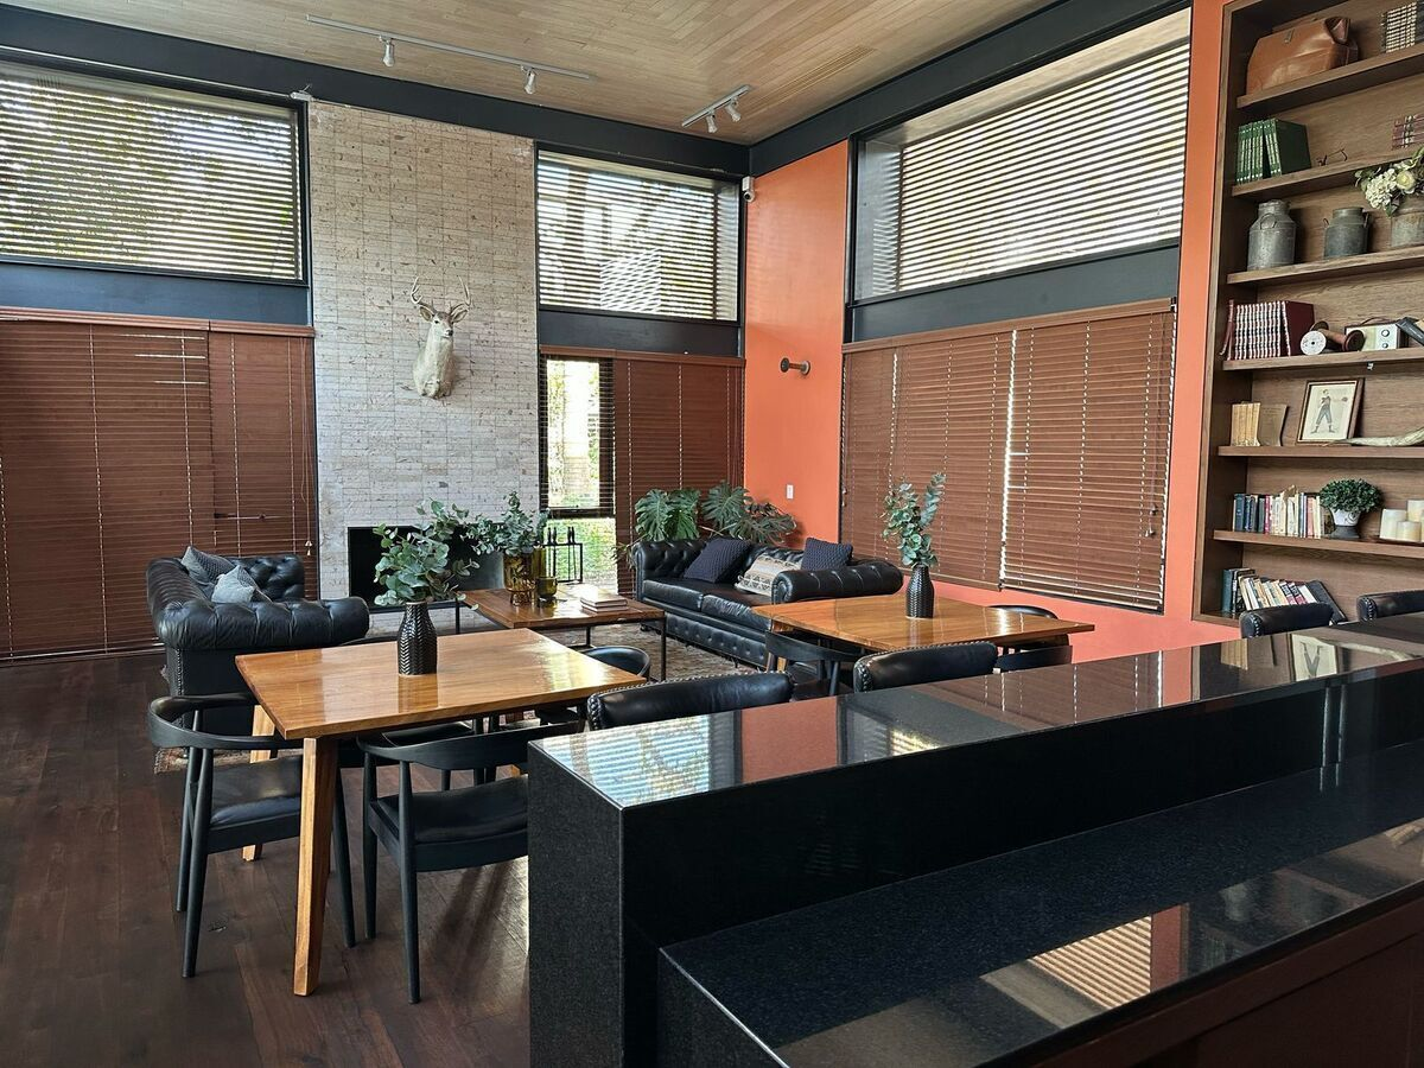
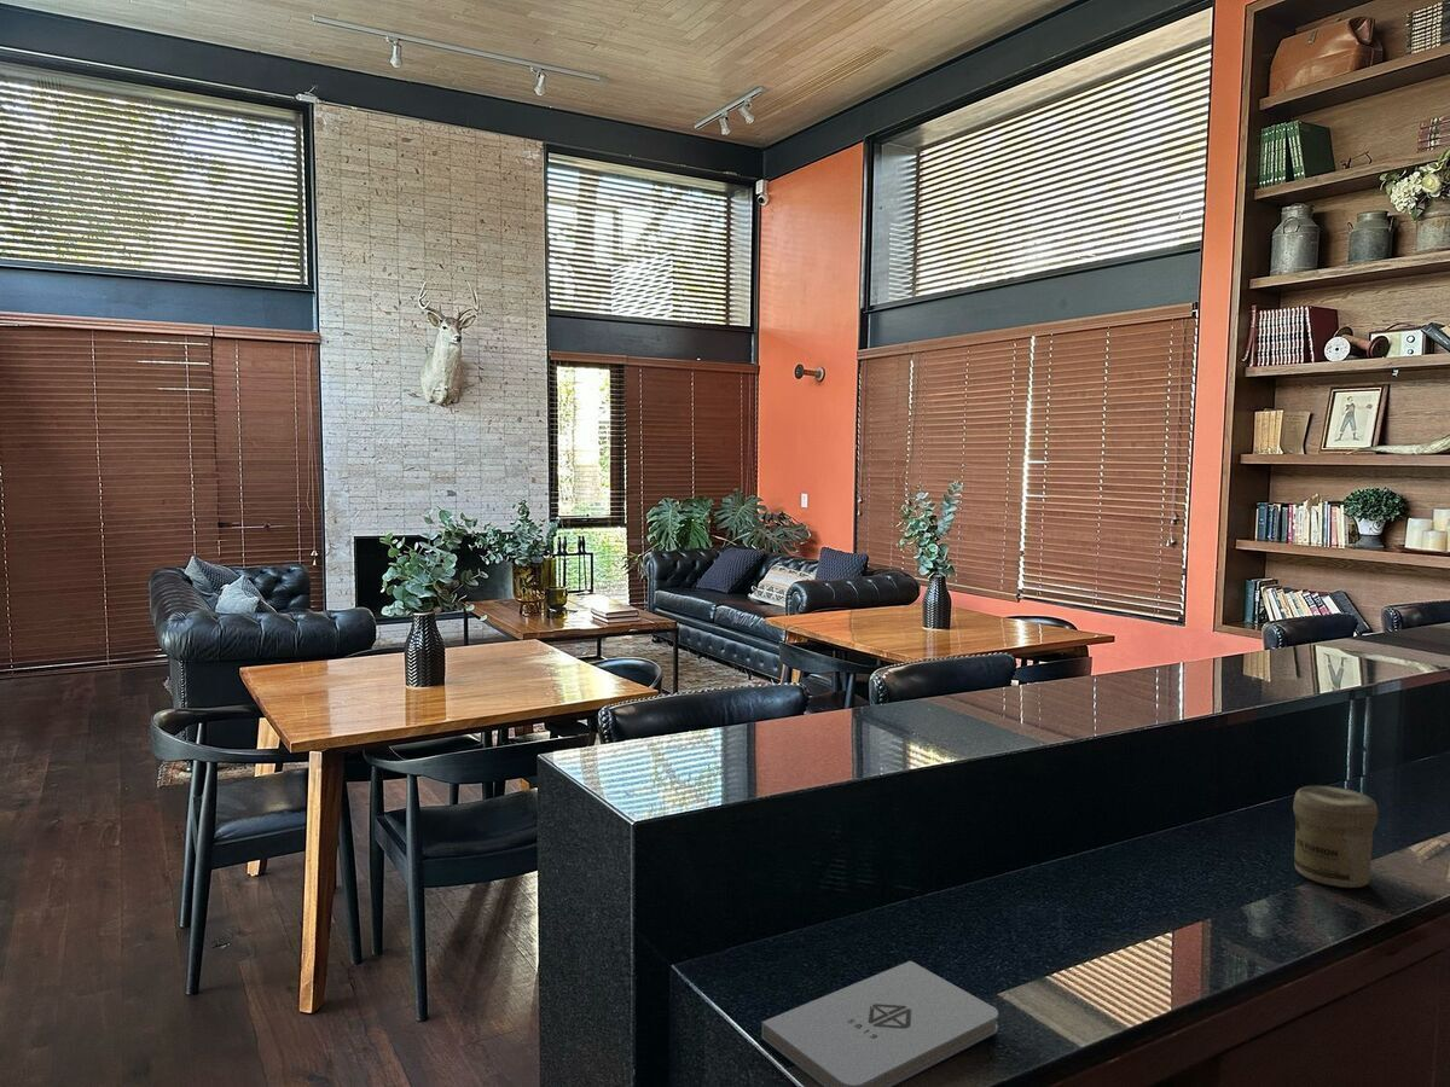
+ jar [1292,785,1379,889]
+ notepad [760,960,999,1087]
